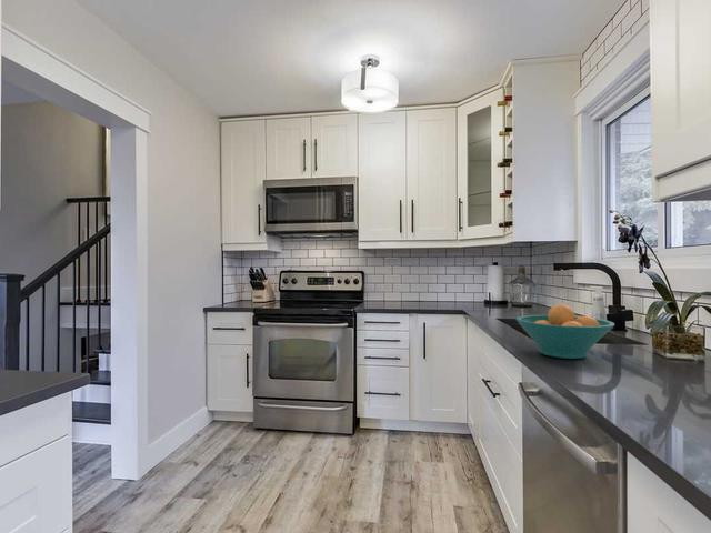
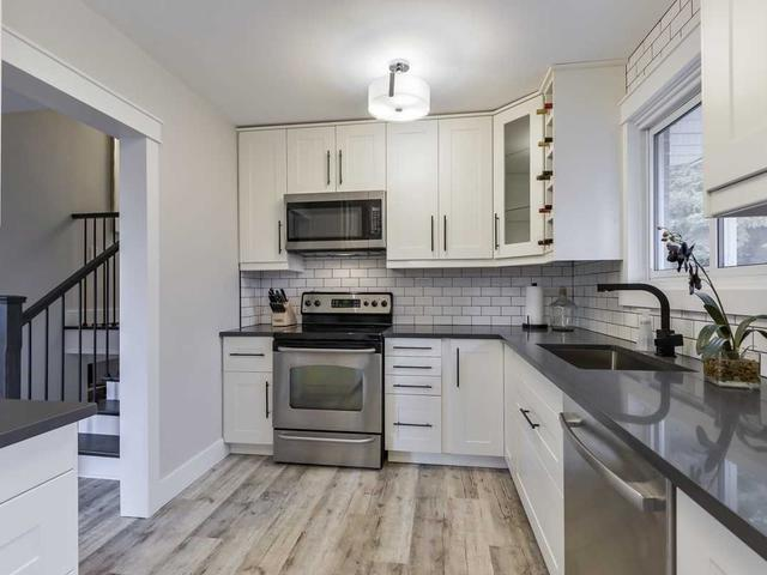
- fruit bowl [514,303,615,360]
